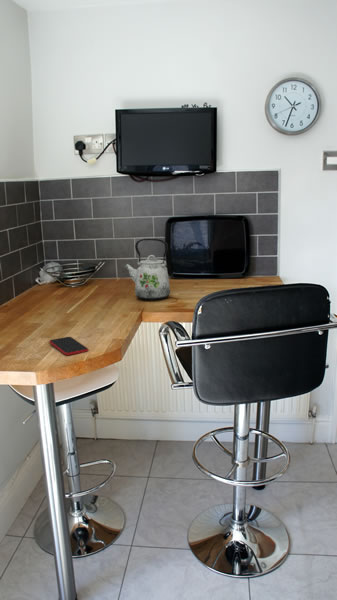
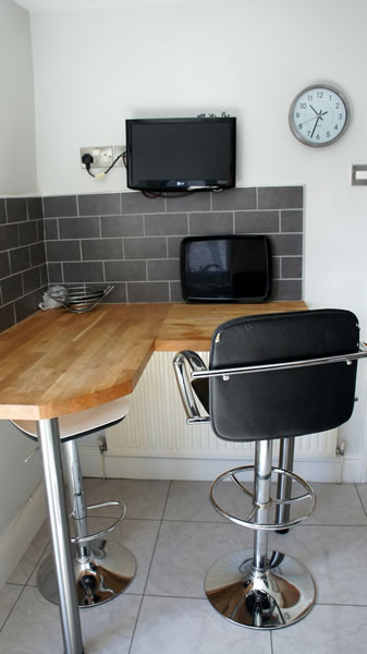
- kettle [123,238,171,301]
- smartphone [48,336,89,356]
